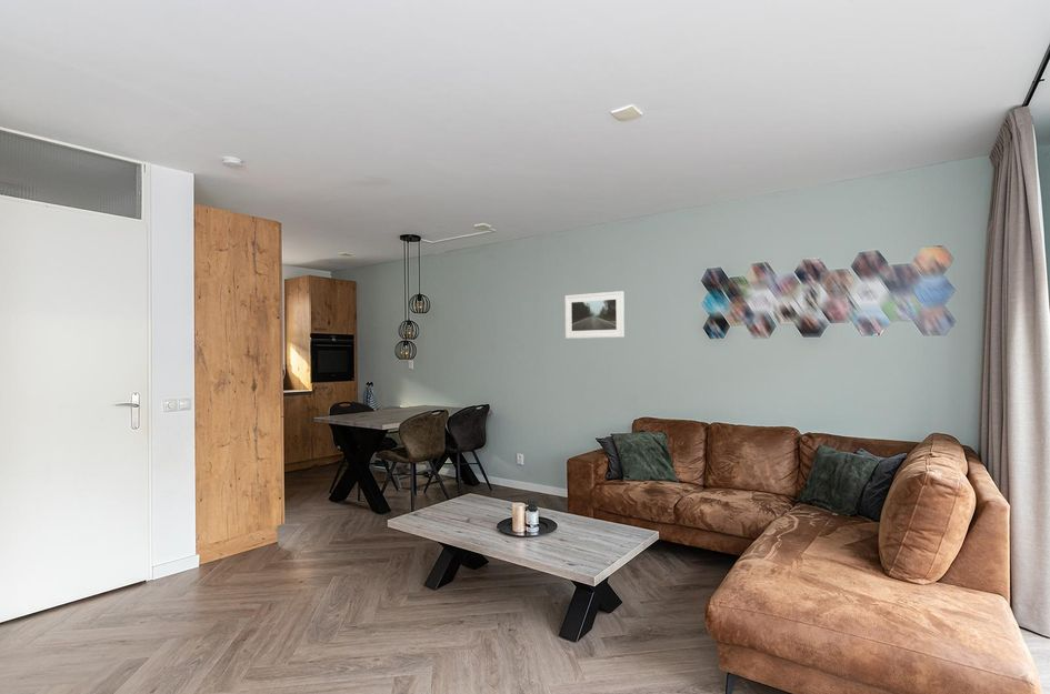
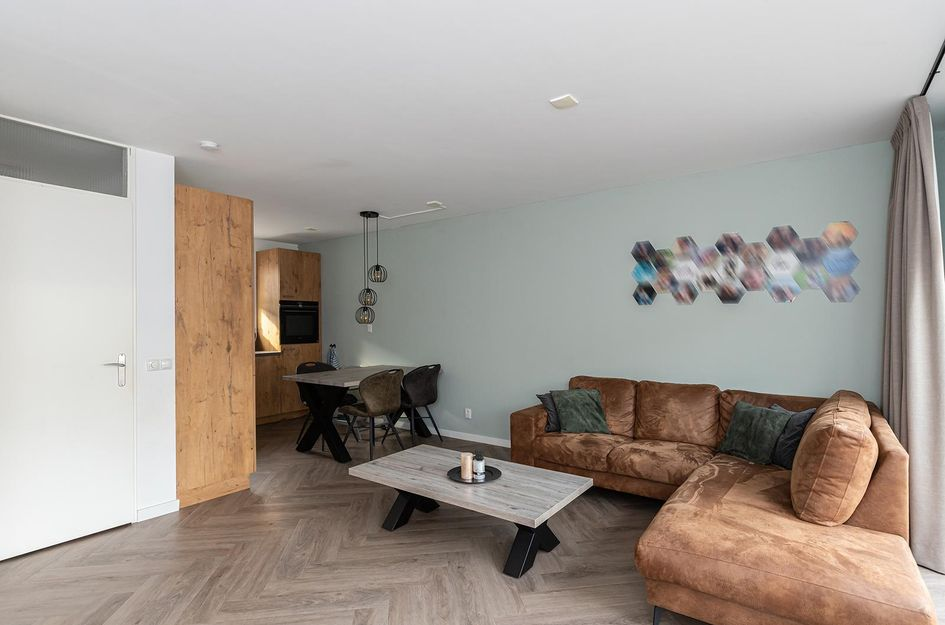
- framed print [564,290,626,340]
